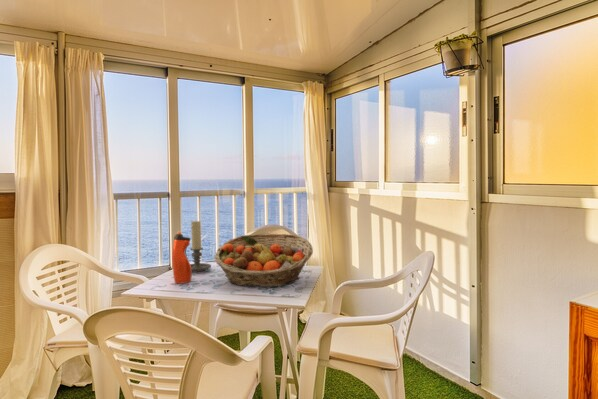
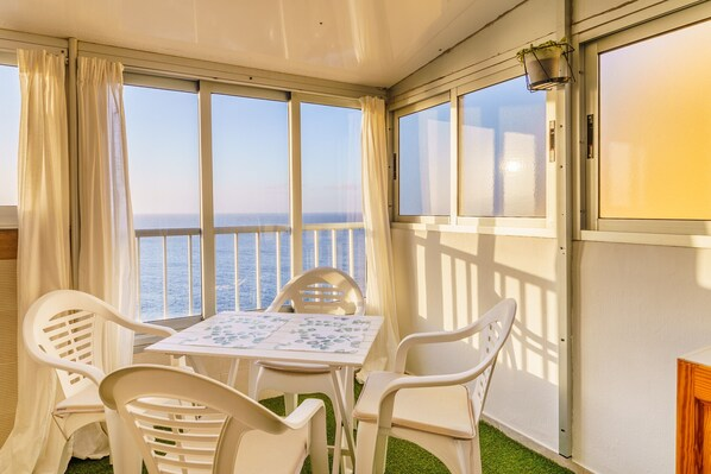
- fruit basket [213,233,314,288]
- water bottle [171,231,193,285]
- candle holder [189,219,212,273]
